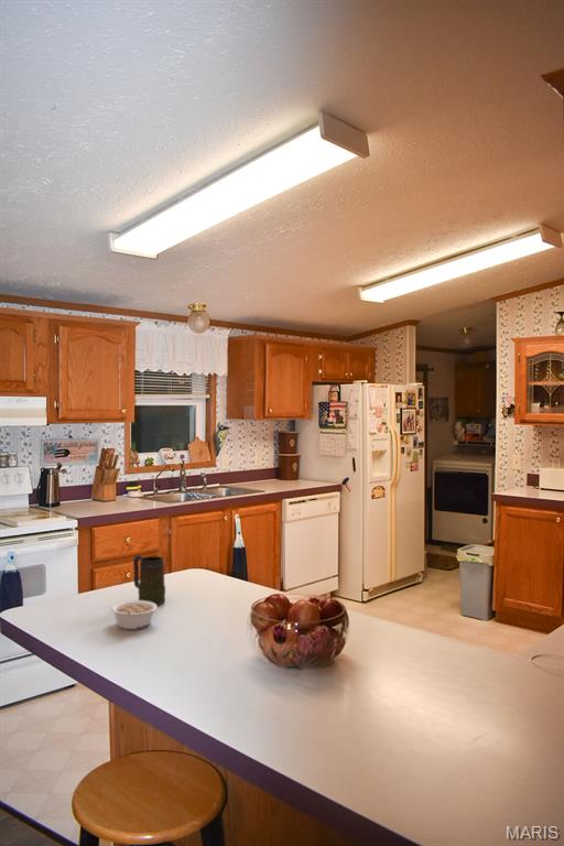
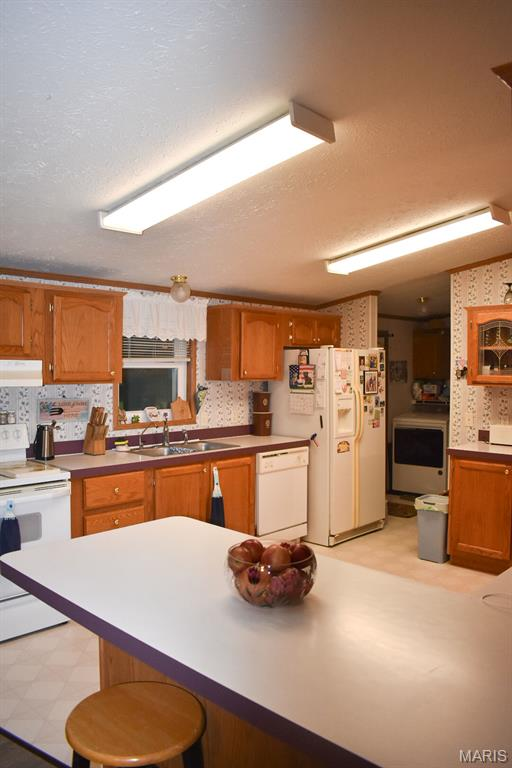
- legume [110,599,159,630]
- mug [132,554,166,606]
